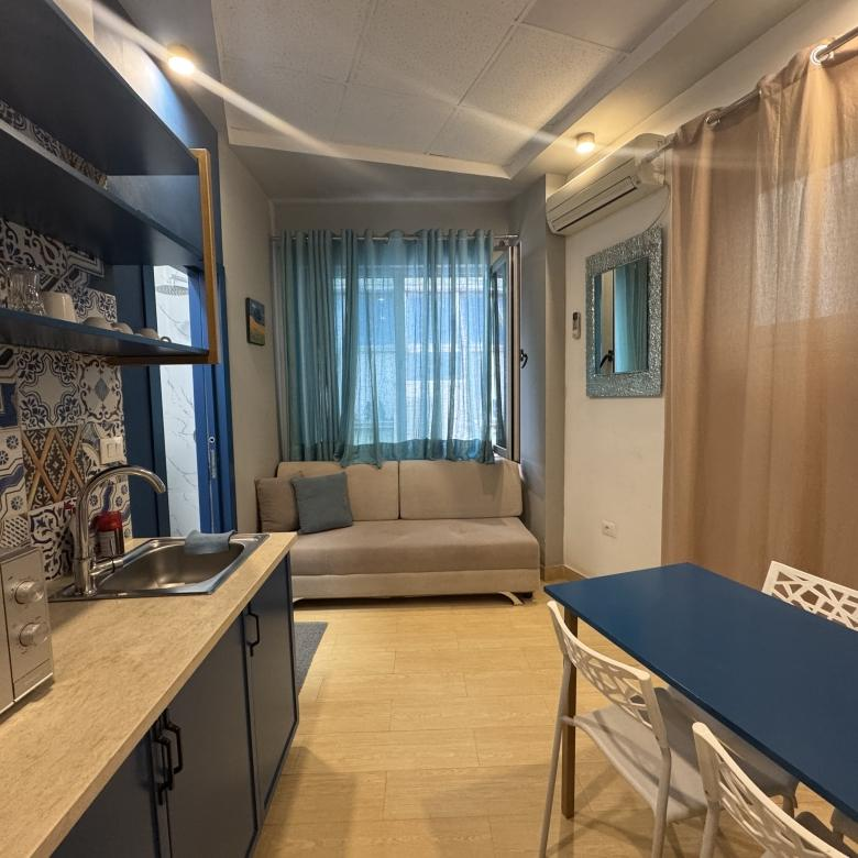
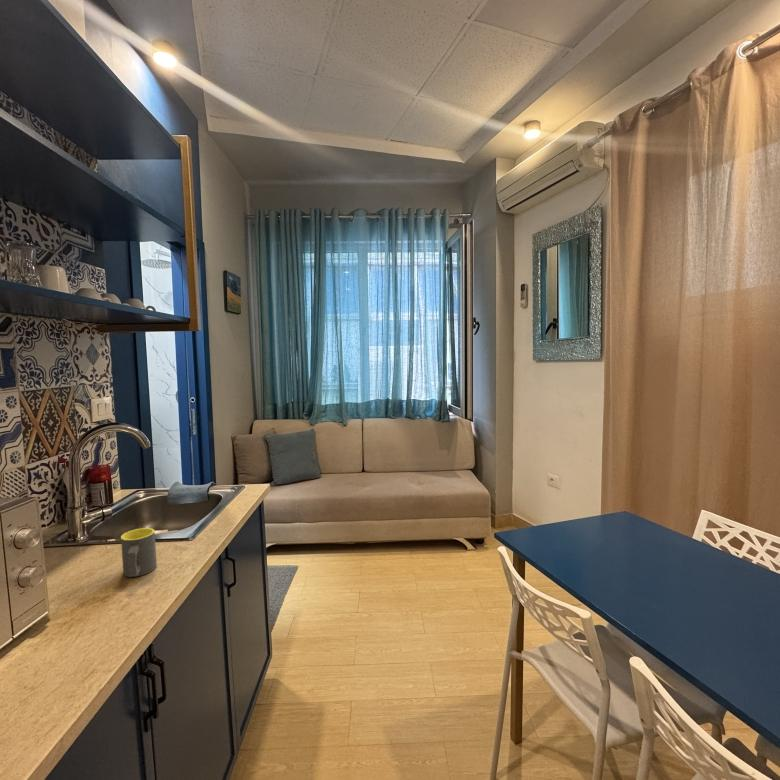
+ mug [120,527,158,578]
